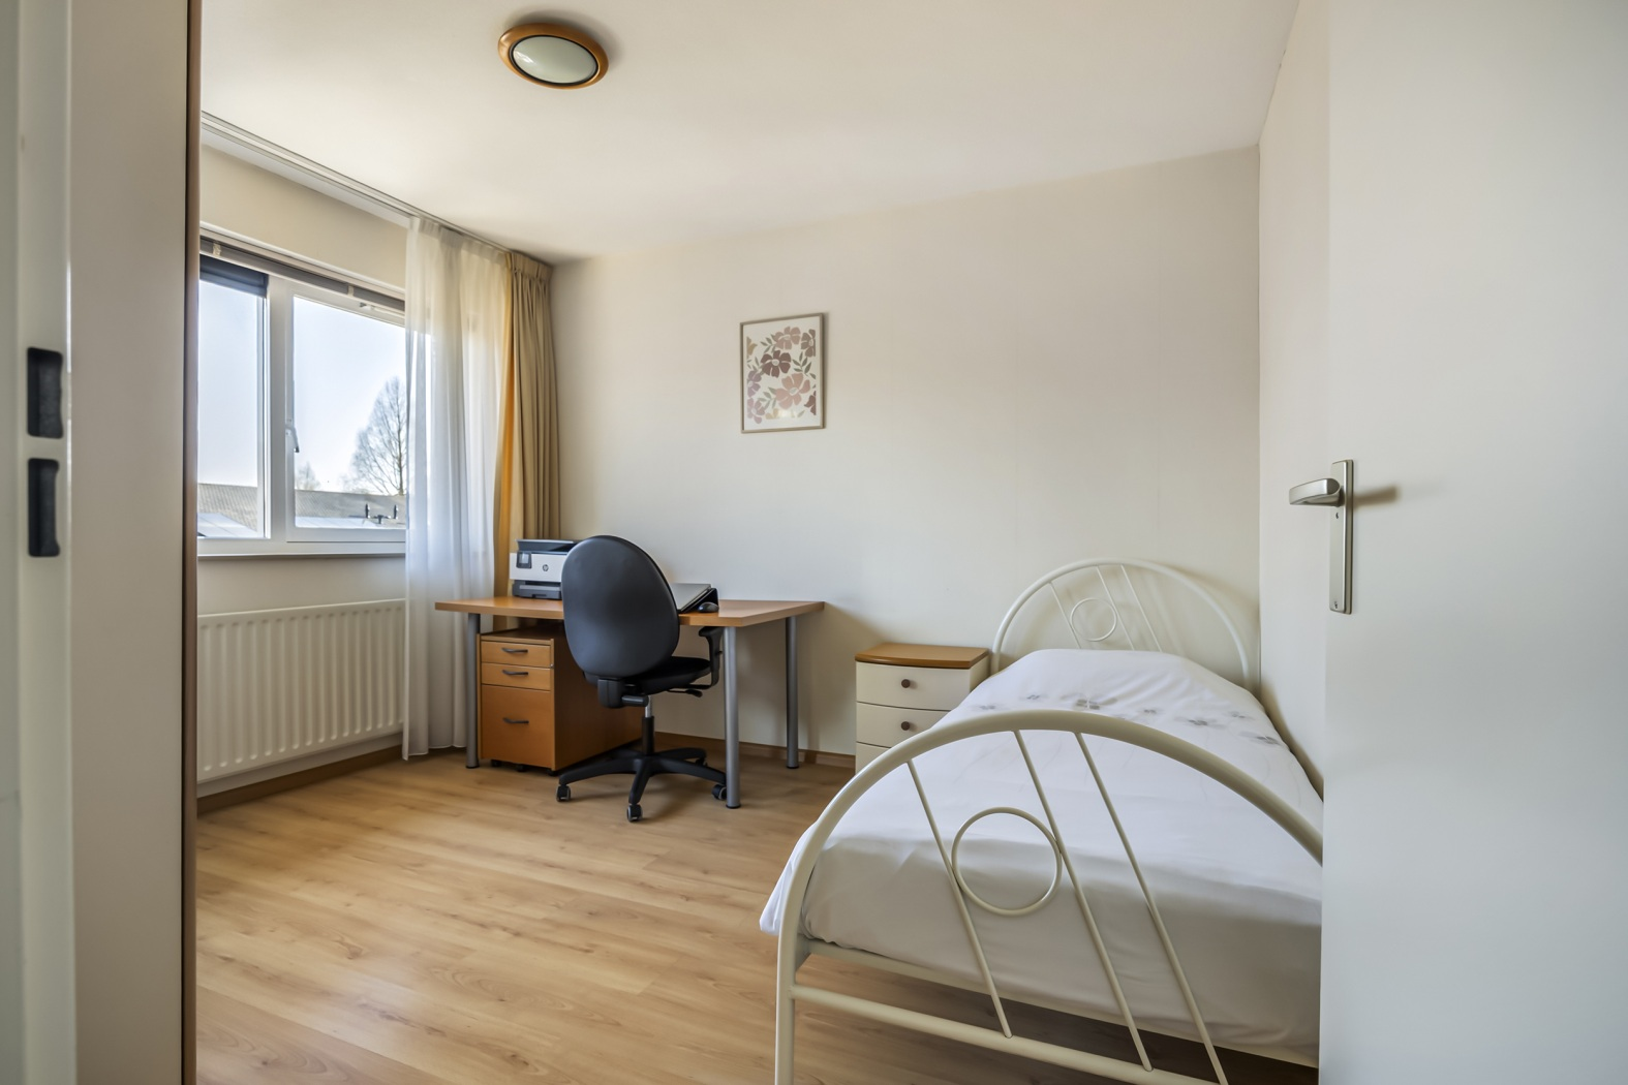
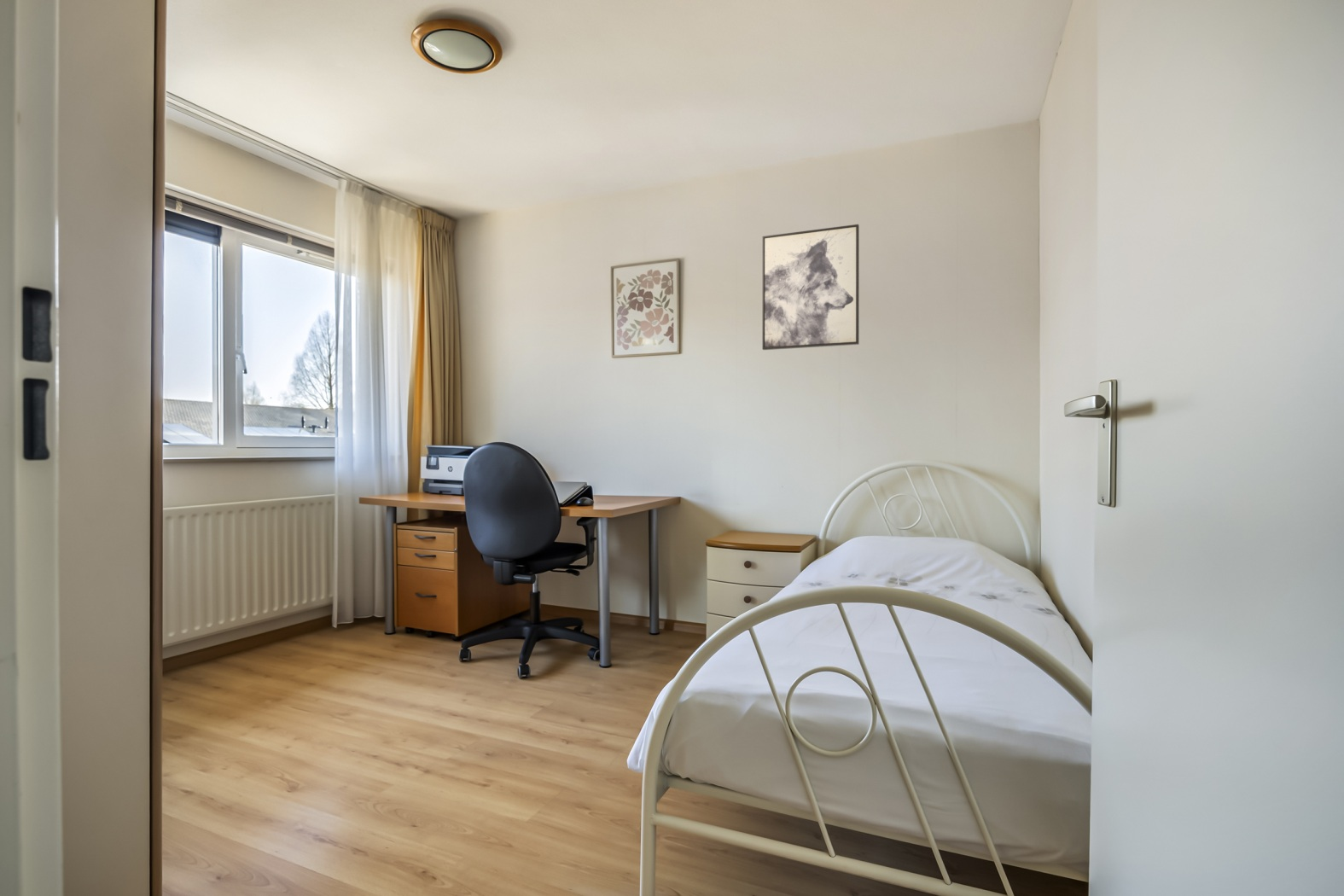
+ wall art [761,224,860,351]
